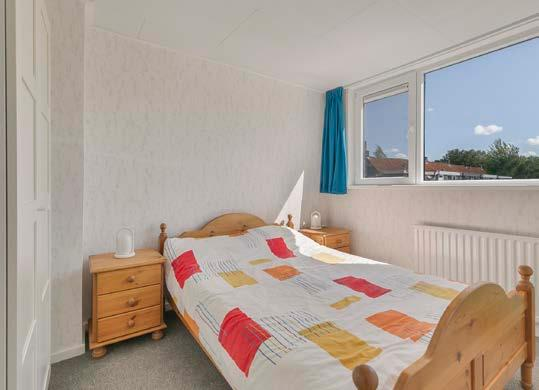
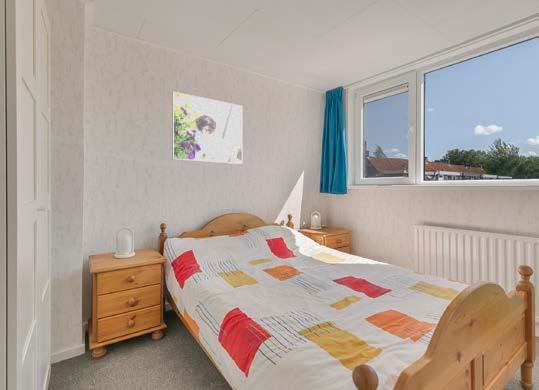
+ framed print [171,91,243,165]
